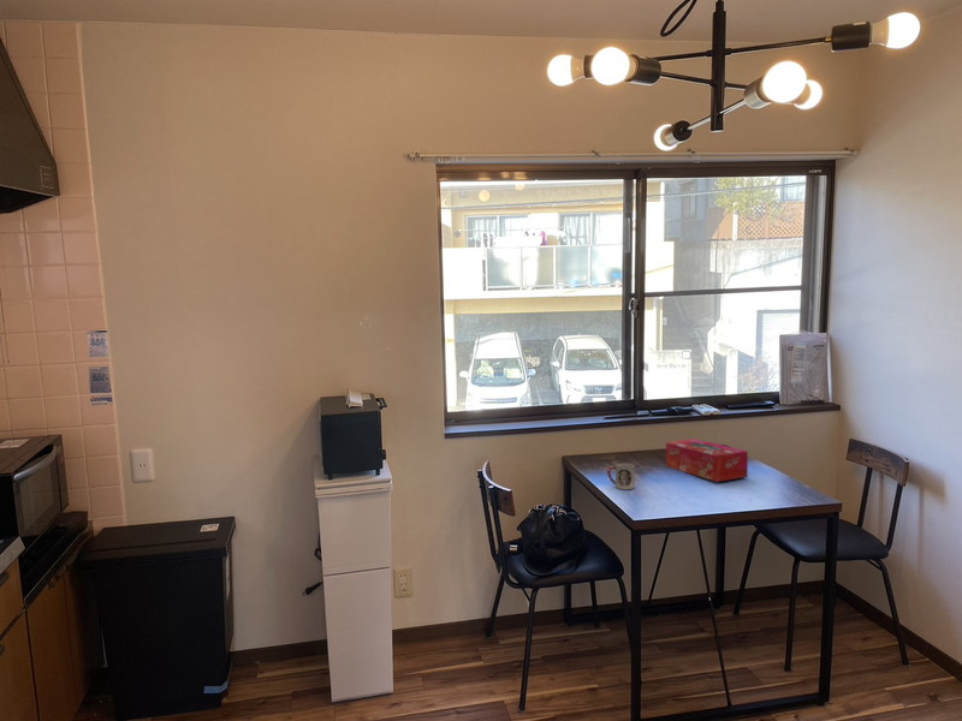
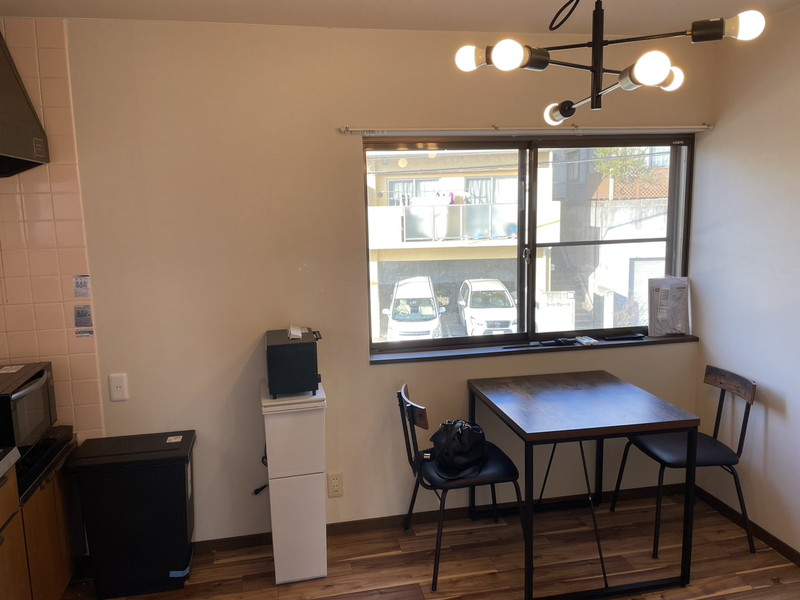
- tissue box [665,437,749,483]
- cup [606,463,636,490]
